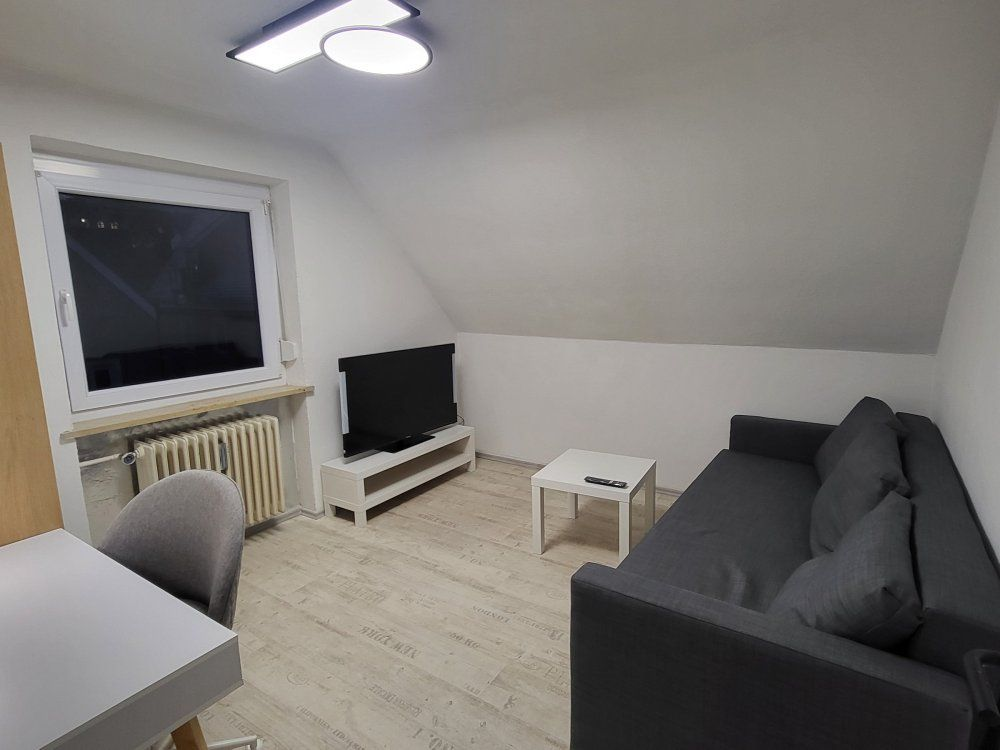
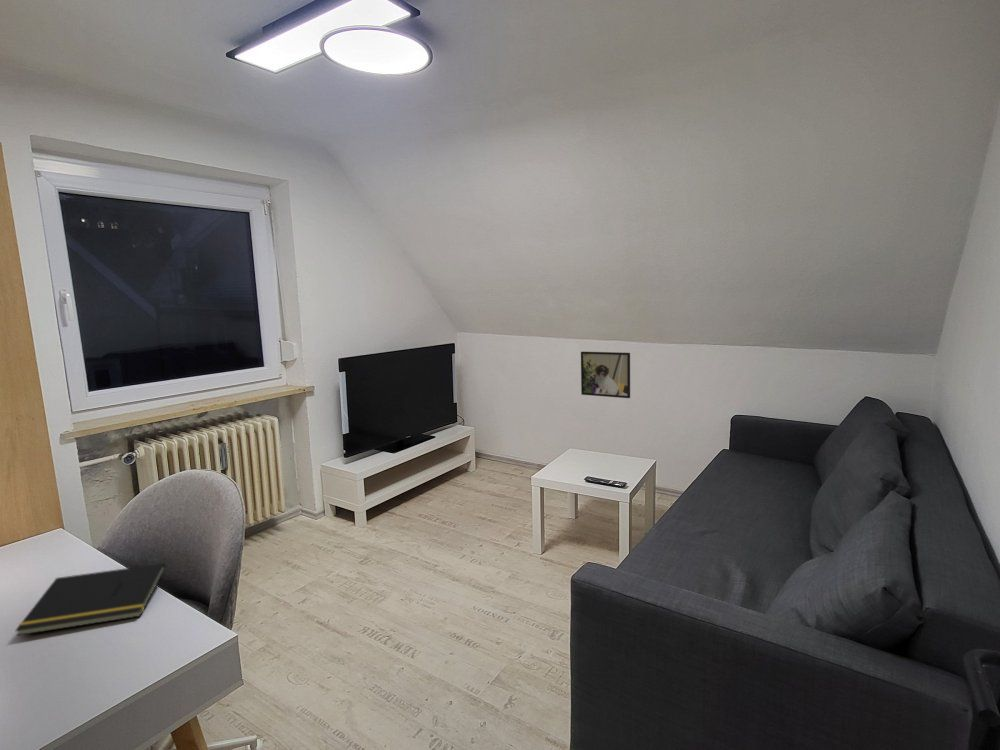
+ notepad [14,562,167,637]
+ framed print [580,351,631,399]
